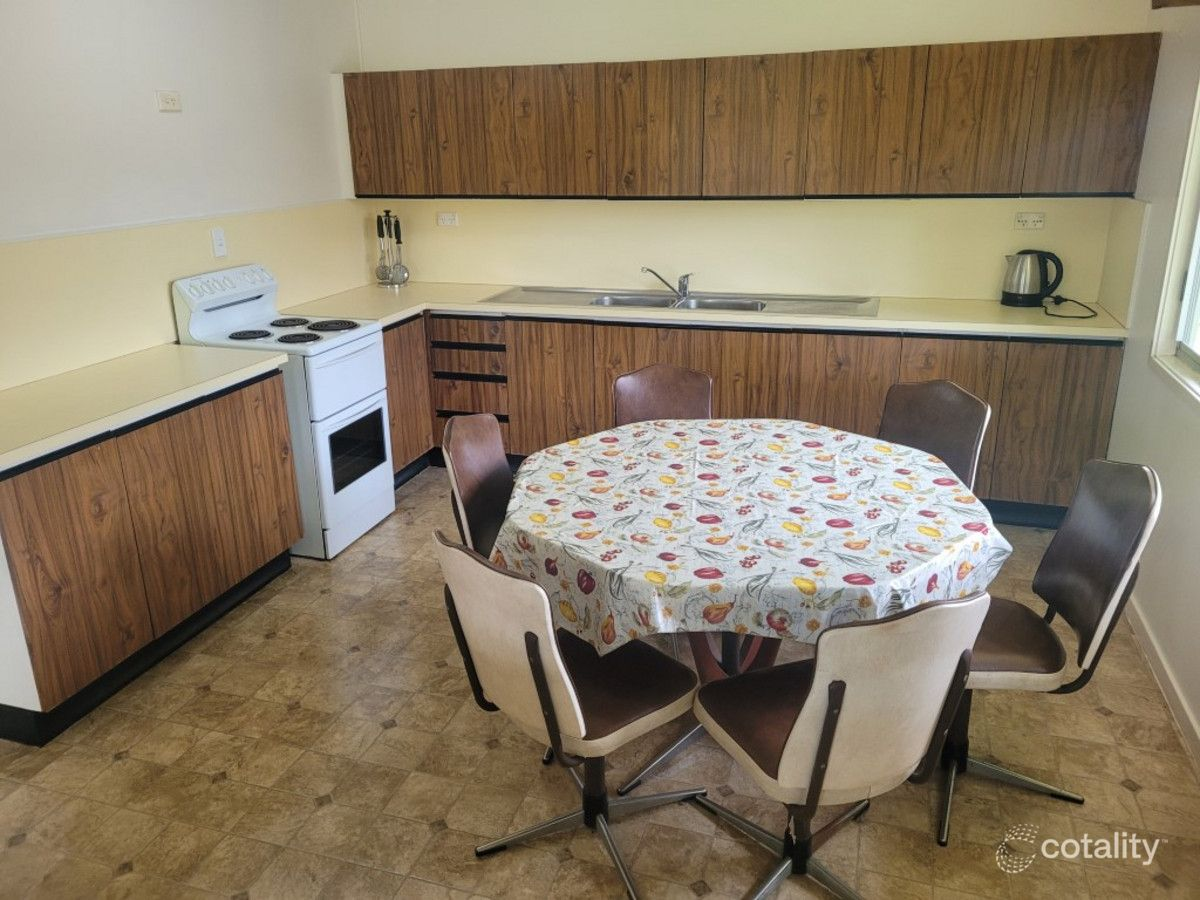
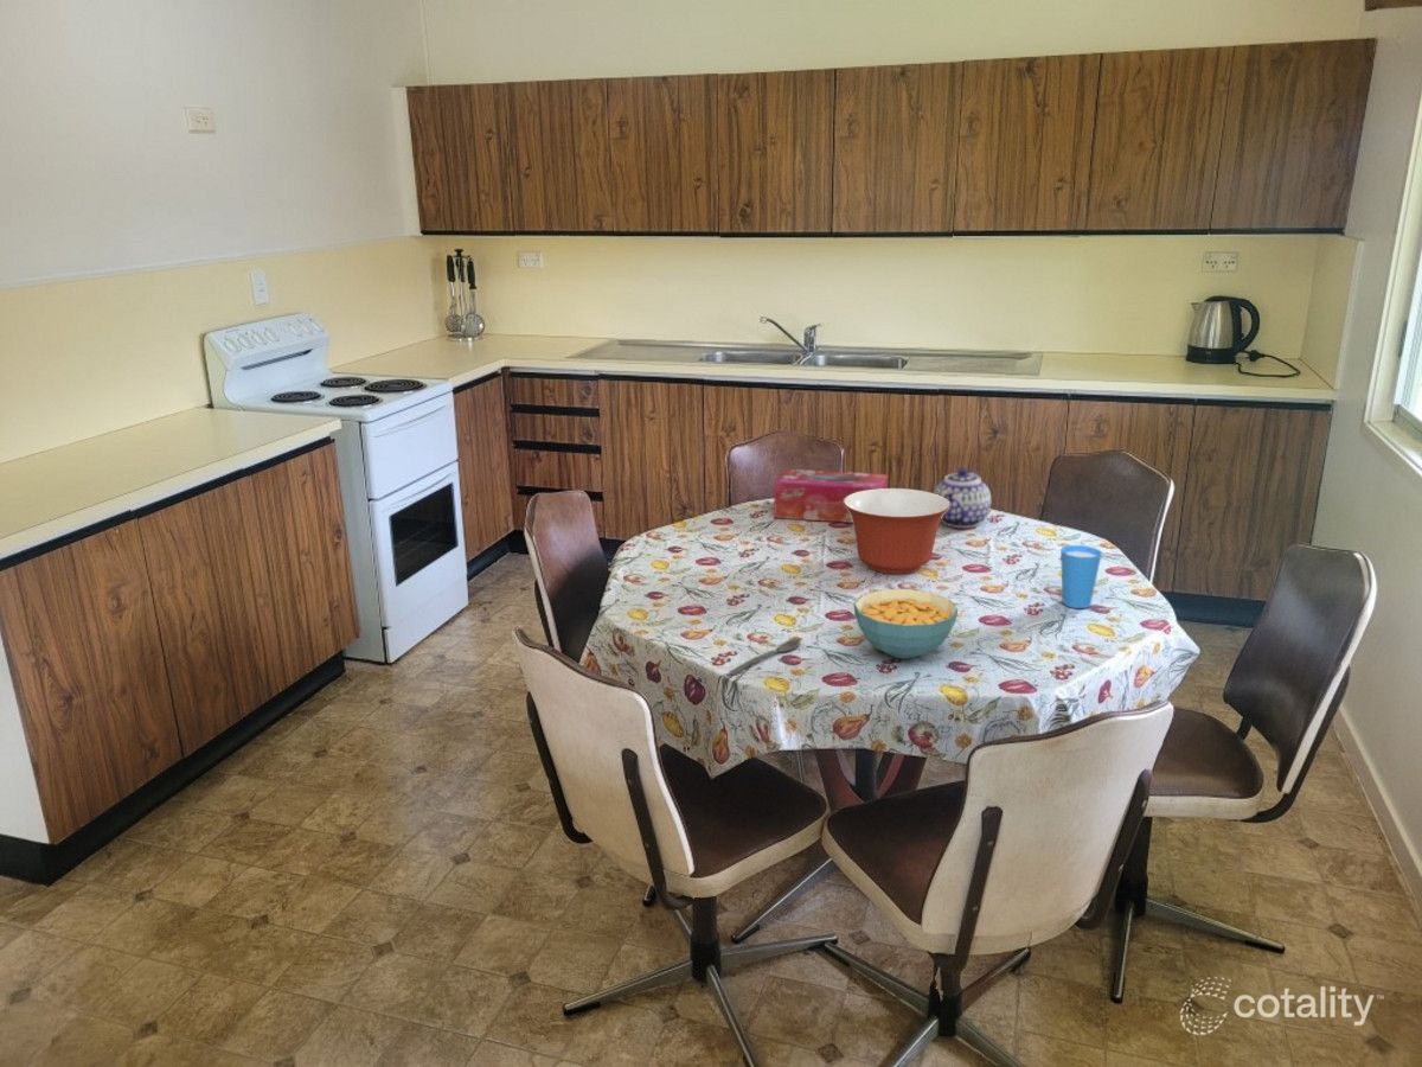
+ teapot [933,467,992,529]
+ cereal bowl [853,588,959,659]
+ cup [1059,544,1103,609]
+ tissue box [774,468,889,524]
+ mixing bowl [844,487,950,575]
+ spoon [728,637,802,676]
